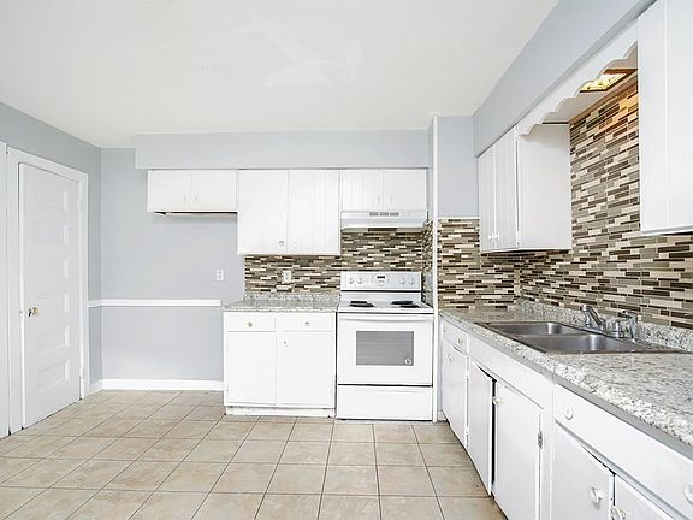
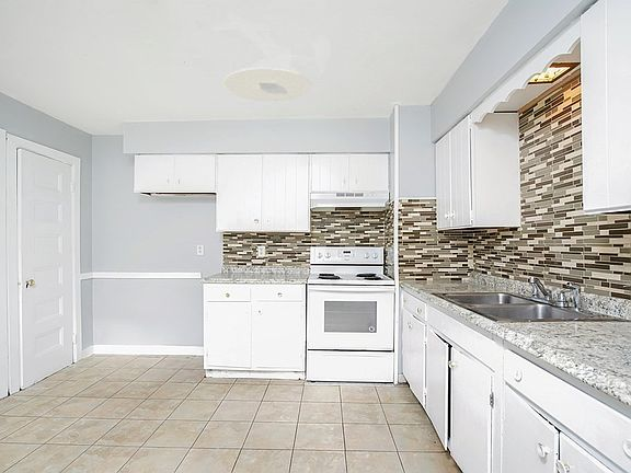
+ ceiling light [222,67,312,102]
